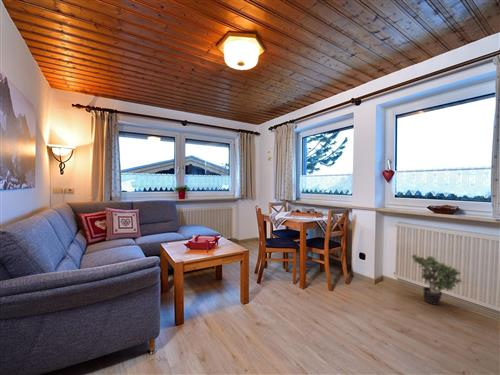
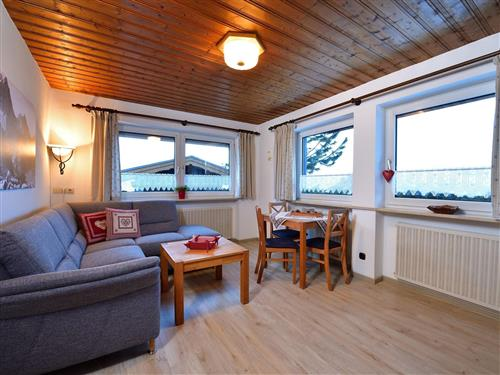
- potted plant [410,253,463,306]
